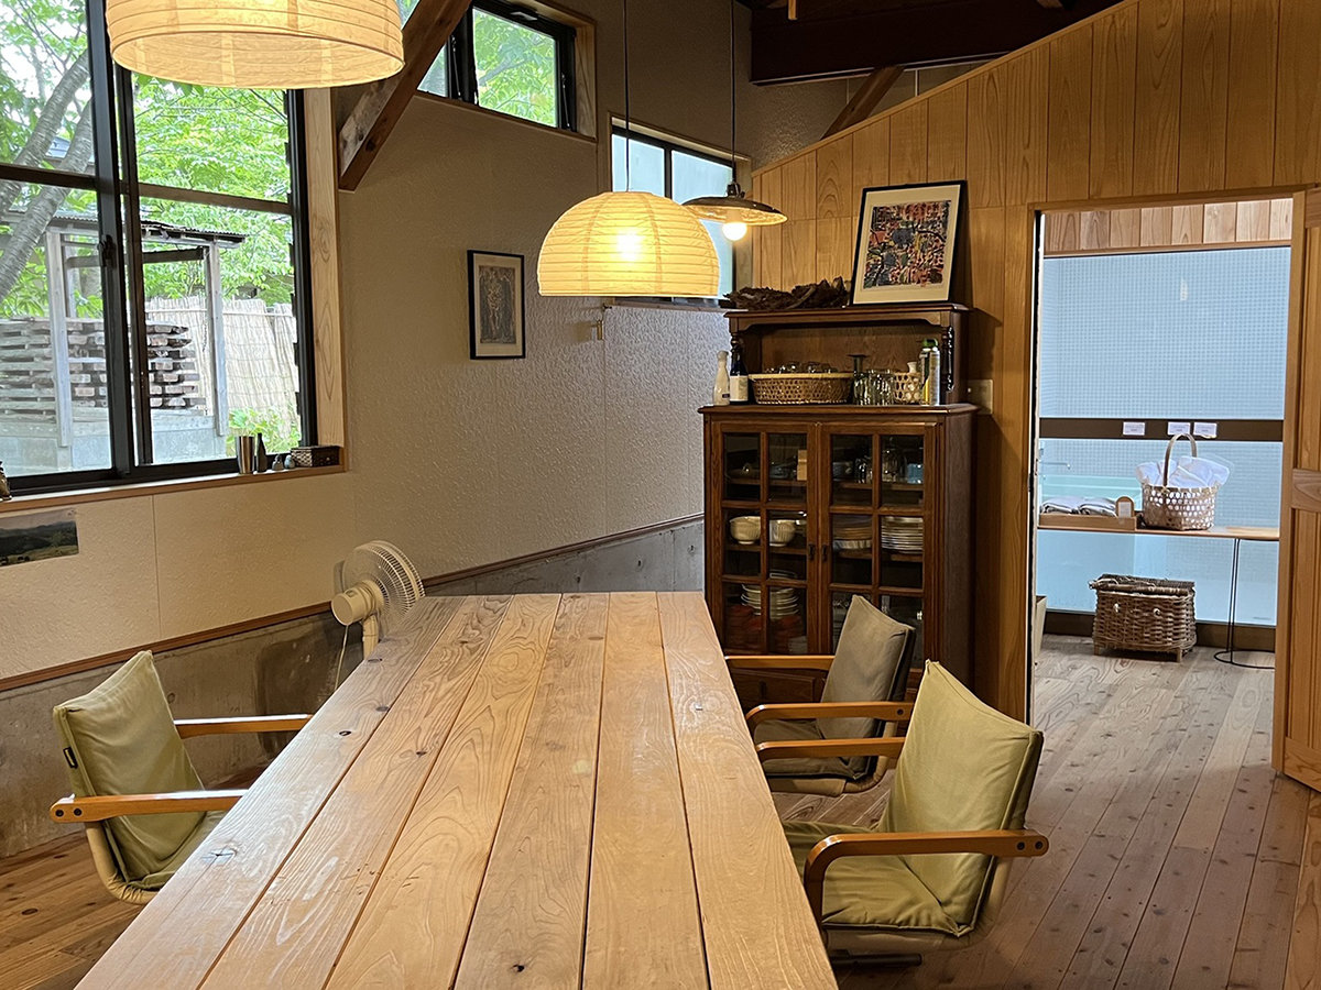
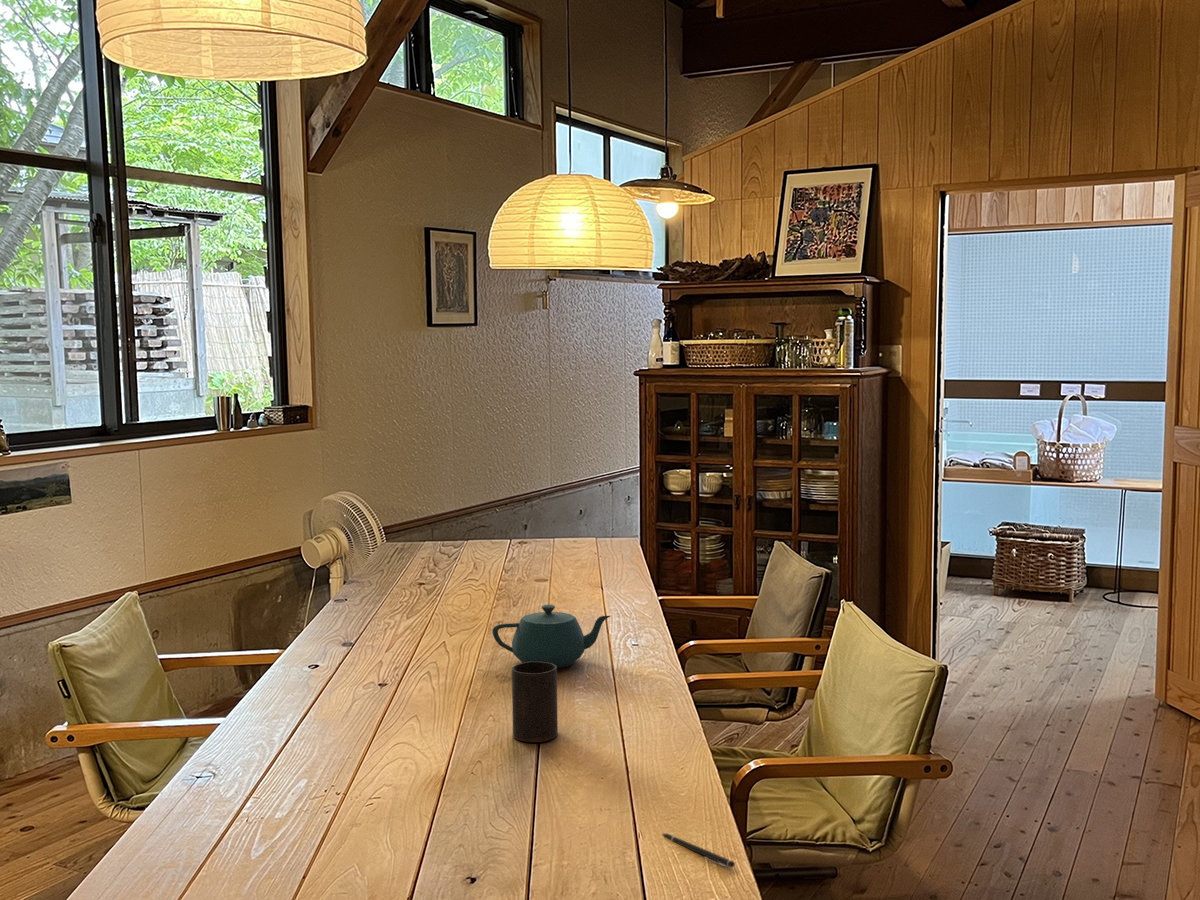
+ pen [661,833,736,869]
+ cup [511,662,559,743]
+ teapot [492,604,611,669]
